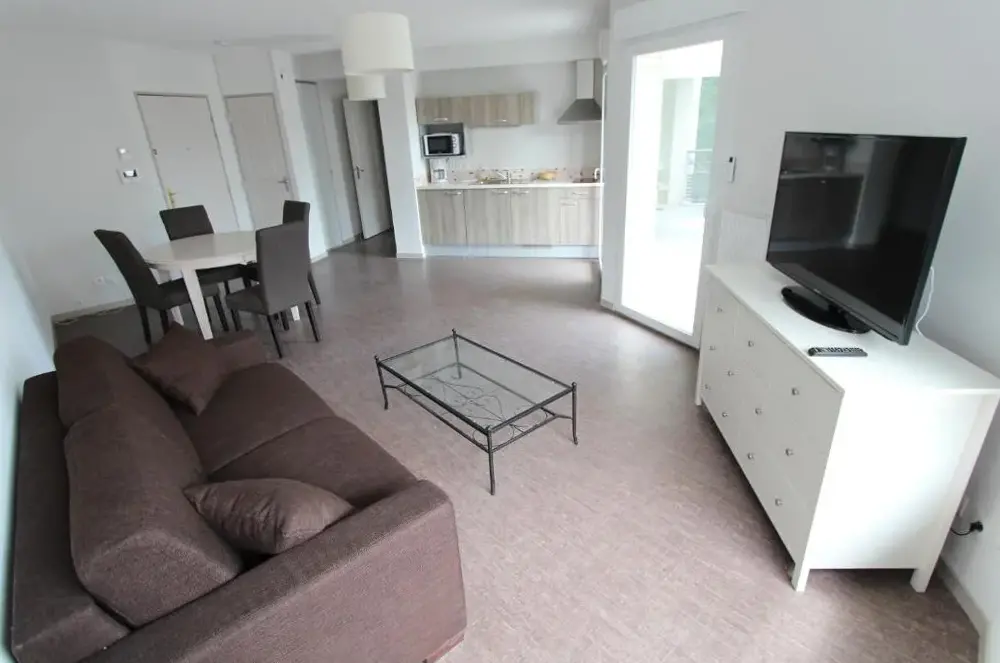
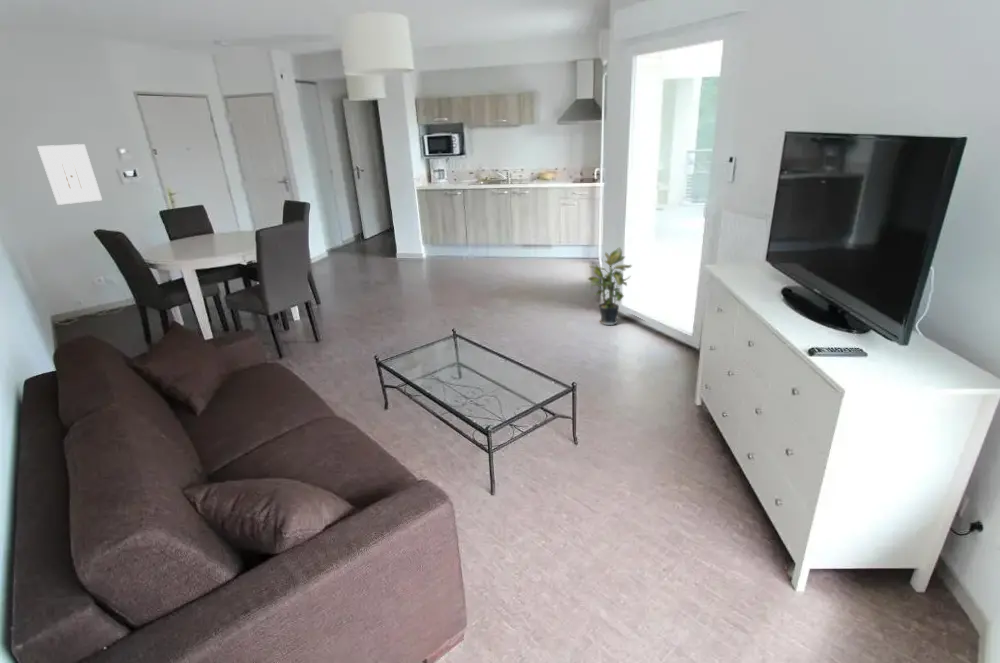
+ potted plant [587,247,633,326]
+ wall art [36,143,103,206]
